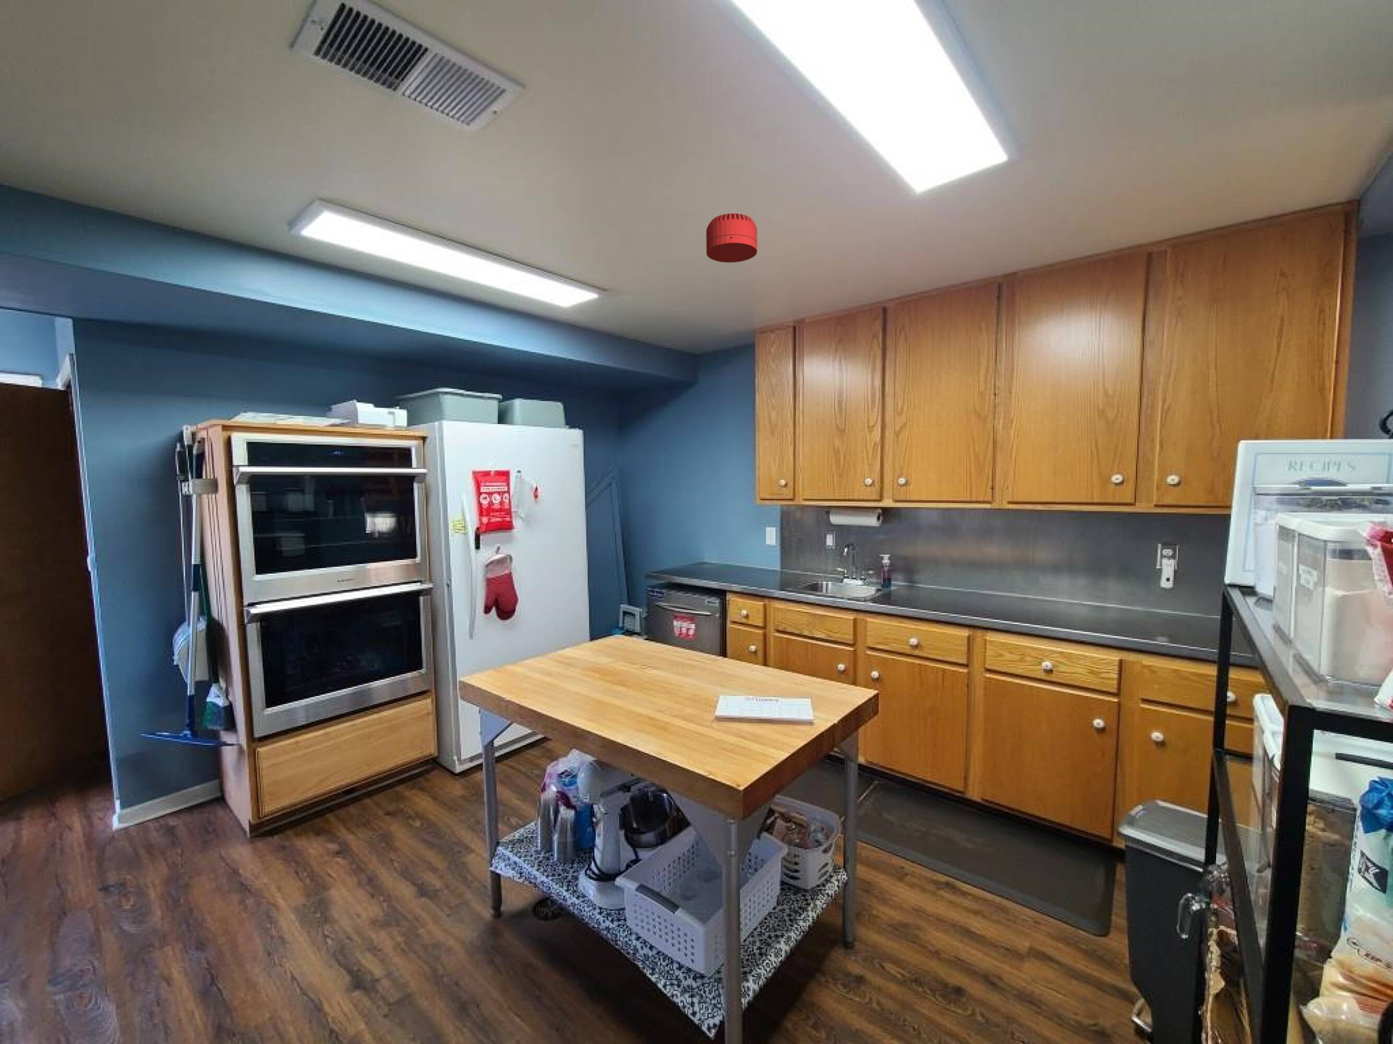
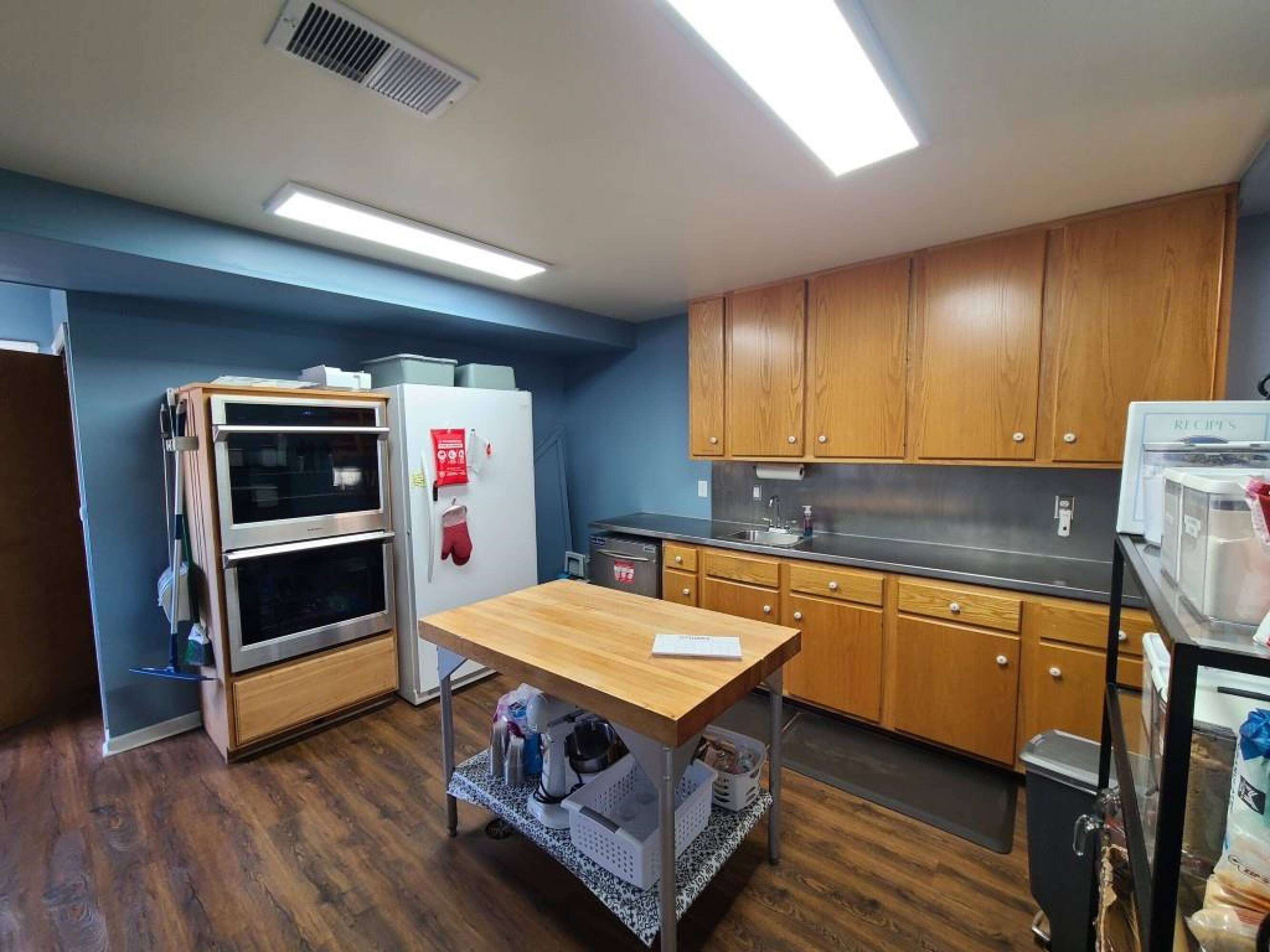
- smoke detector [705,213,758,263]
